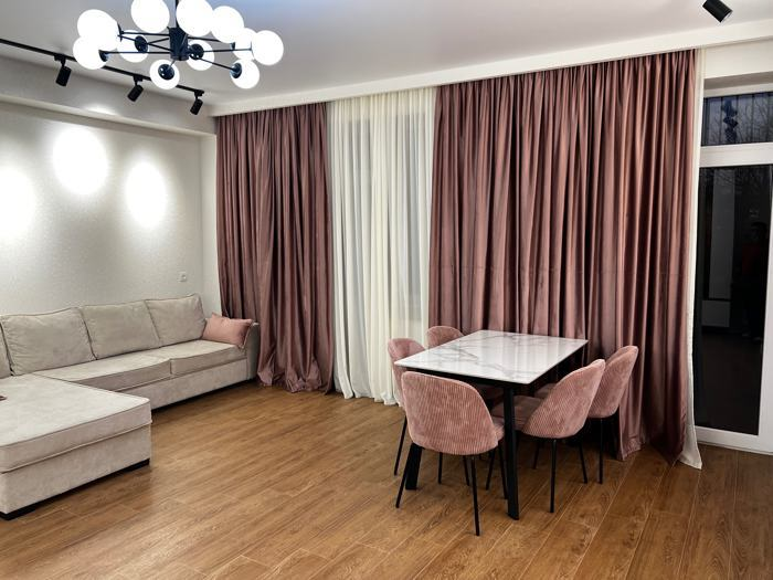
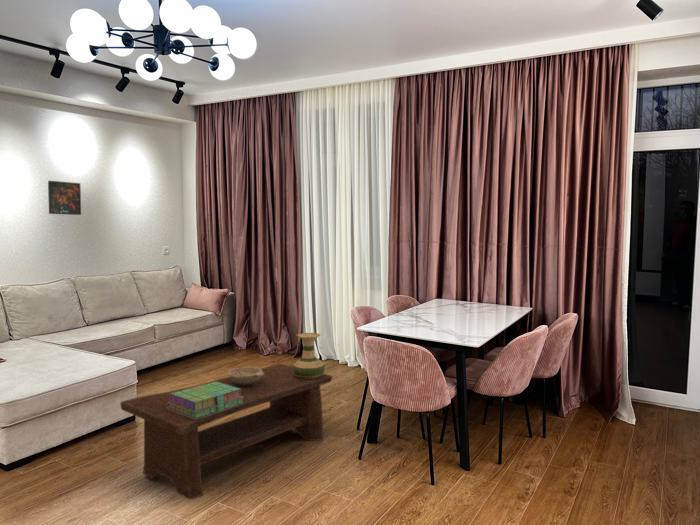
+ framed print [47,180,82,216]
+ vase [292,332,326,378]
+ stack of books [167,382,243,419]
+ coffee table [119,363,333,500]
+ decorative bowl [227,366,264,385]
